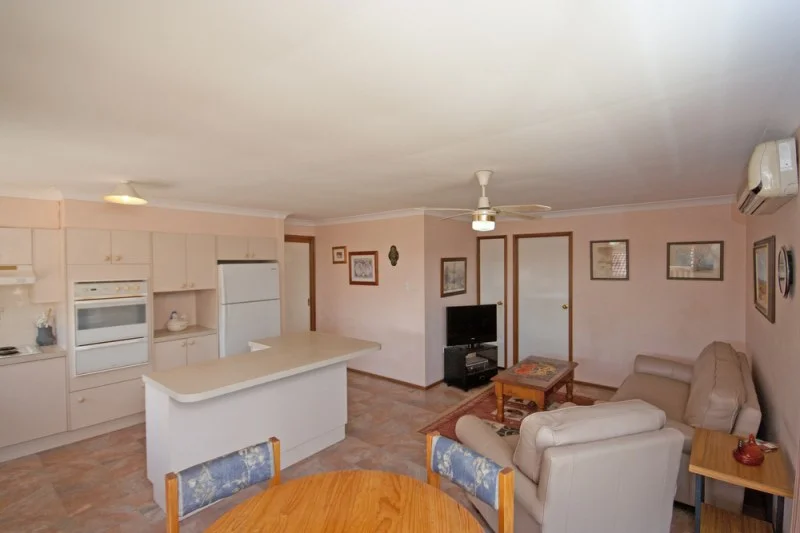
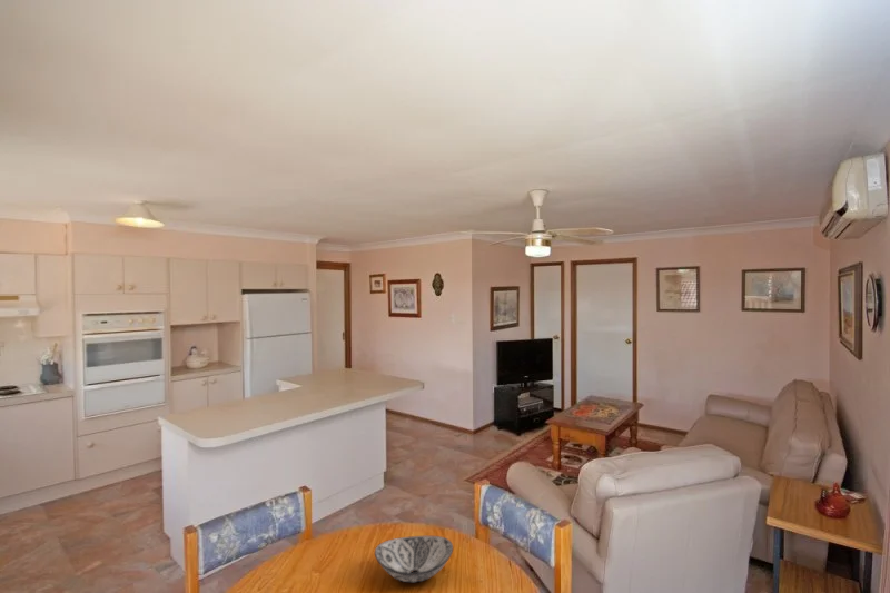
+ decorative bowl [374,535,454,583]
